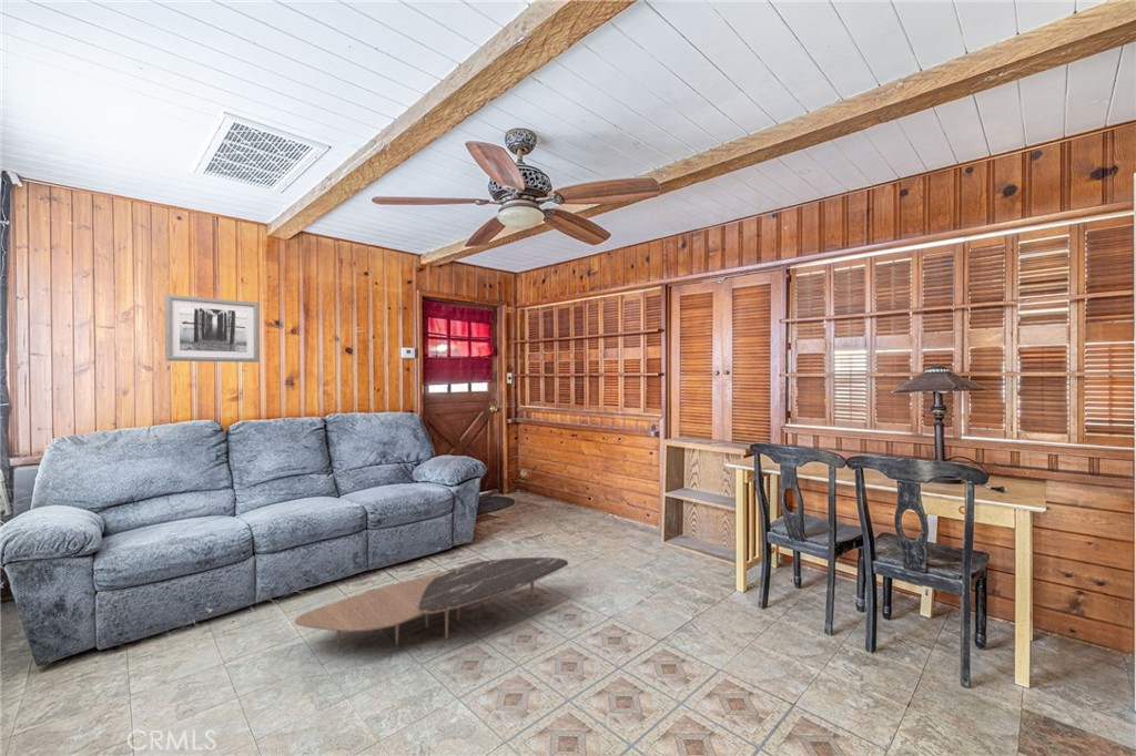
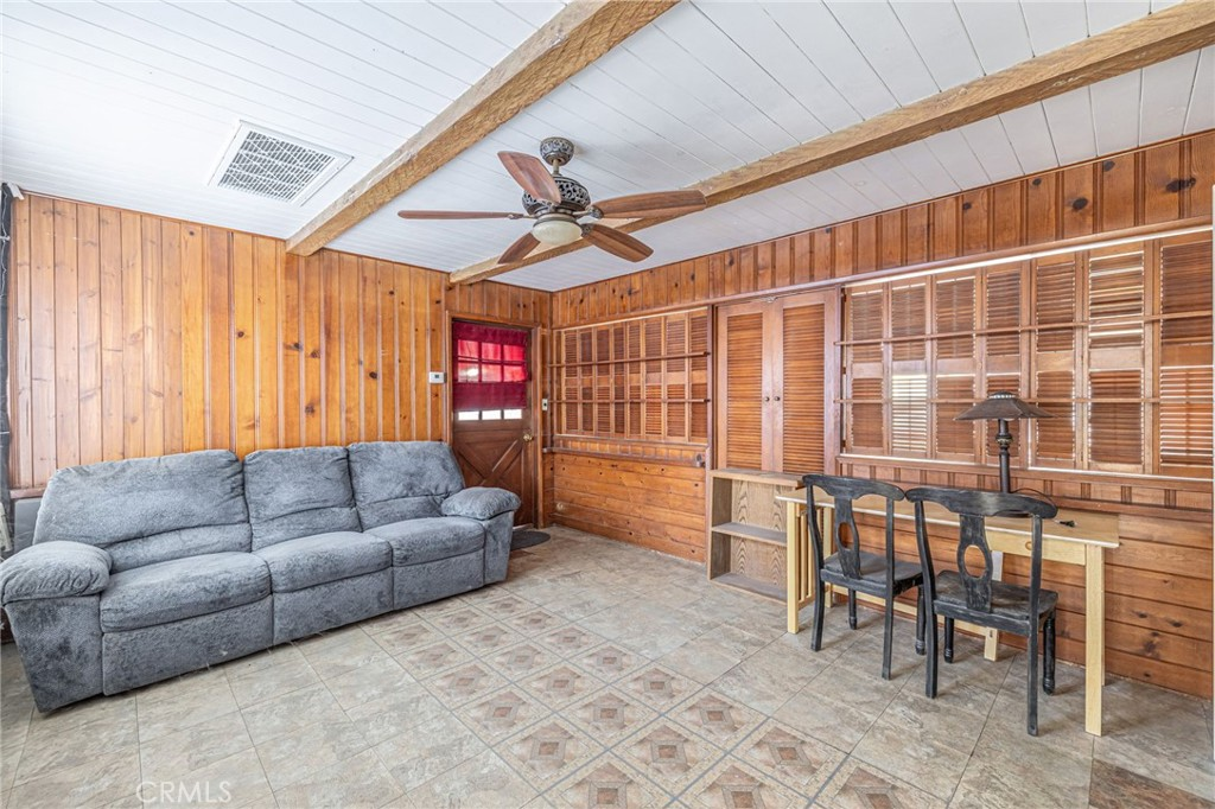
- wall art [164,294,261,364]
- coffee table [294,556,569,646]
